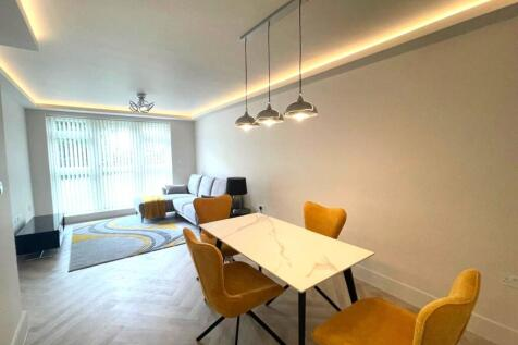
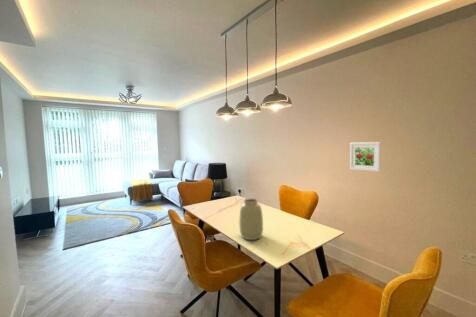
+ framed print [349,141,382,173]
+ vase [238,198,264,241]
